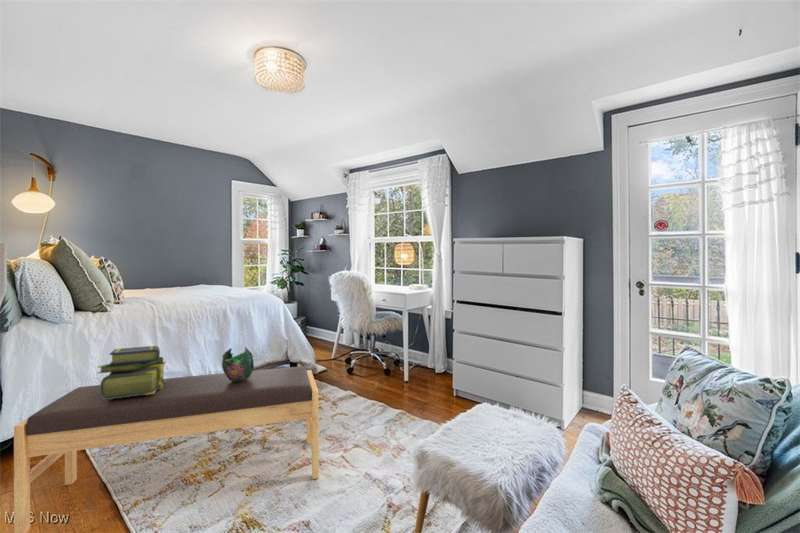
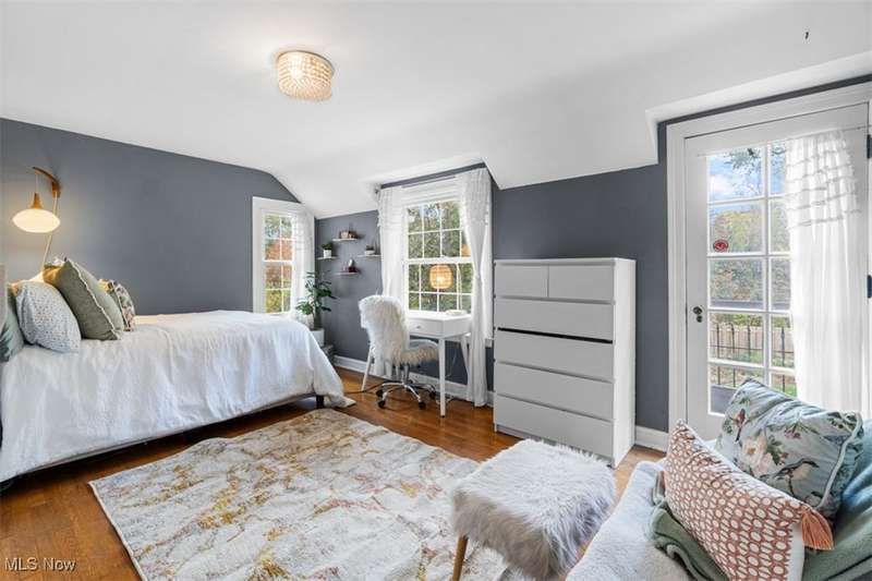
- bench [13,365,320,533]
- decorative bowl [221,346,255,382]
- stack of books [96,345,167,399]
